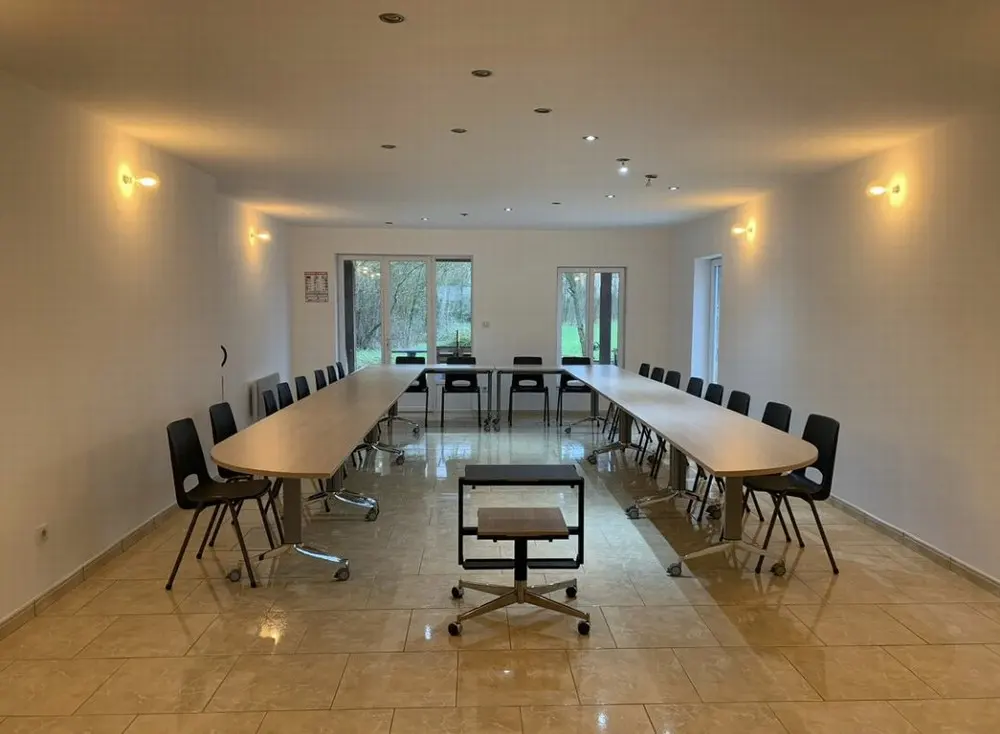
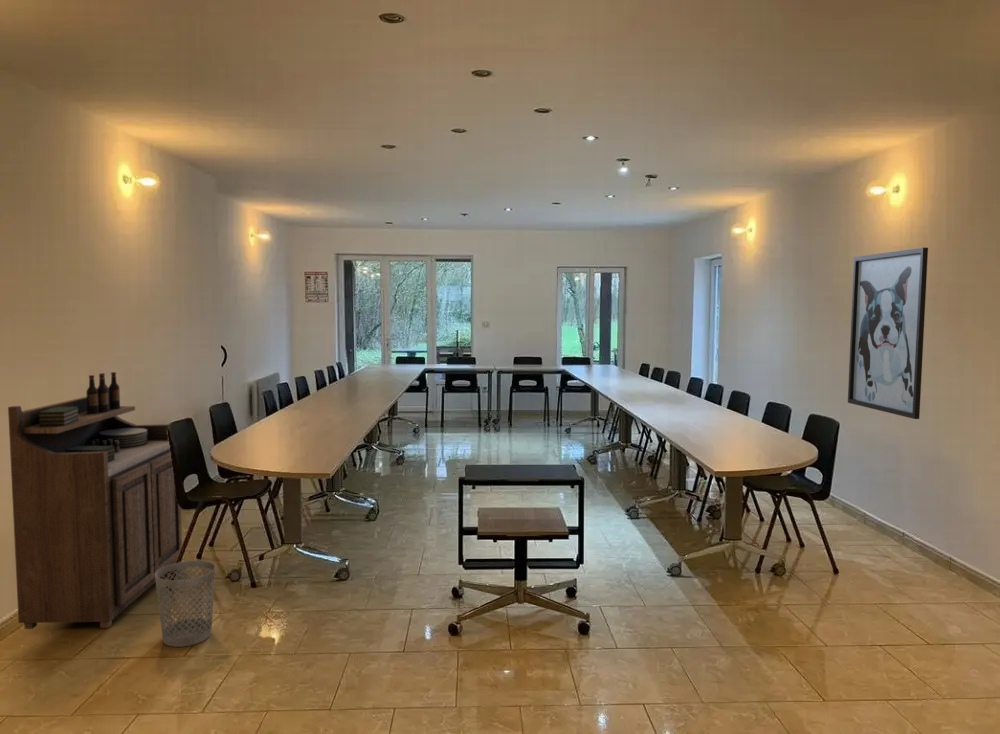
+ wall art [847,247,929,420]
+ wastebasket [155,560,216,648]
+ sideboard [7,371,183,630]
